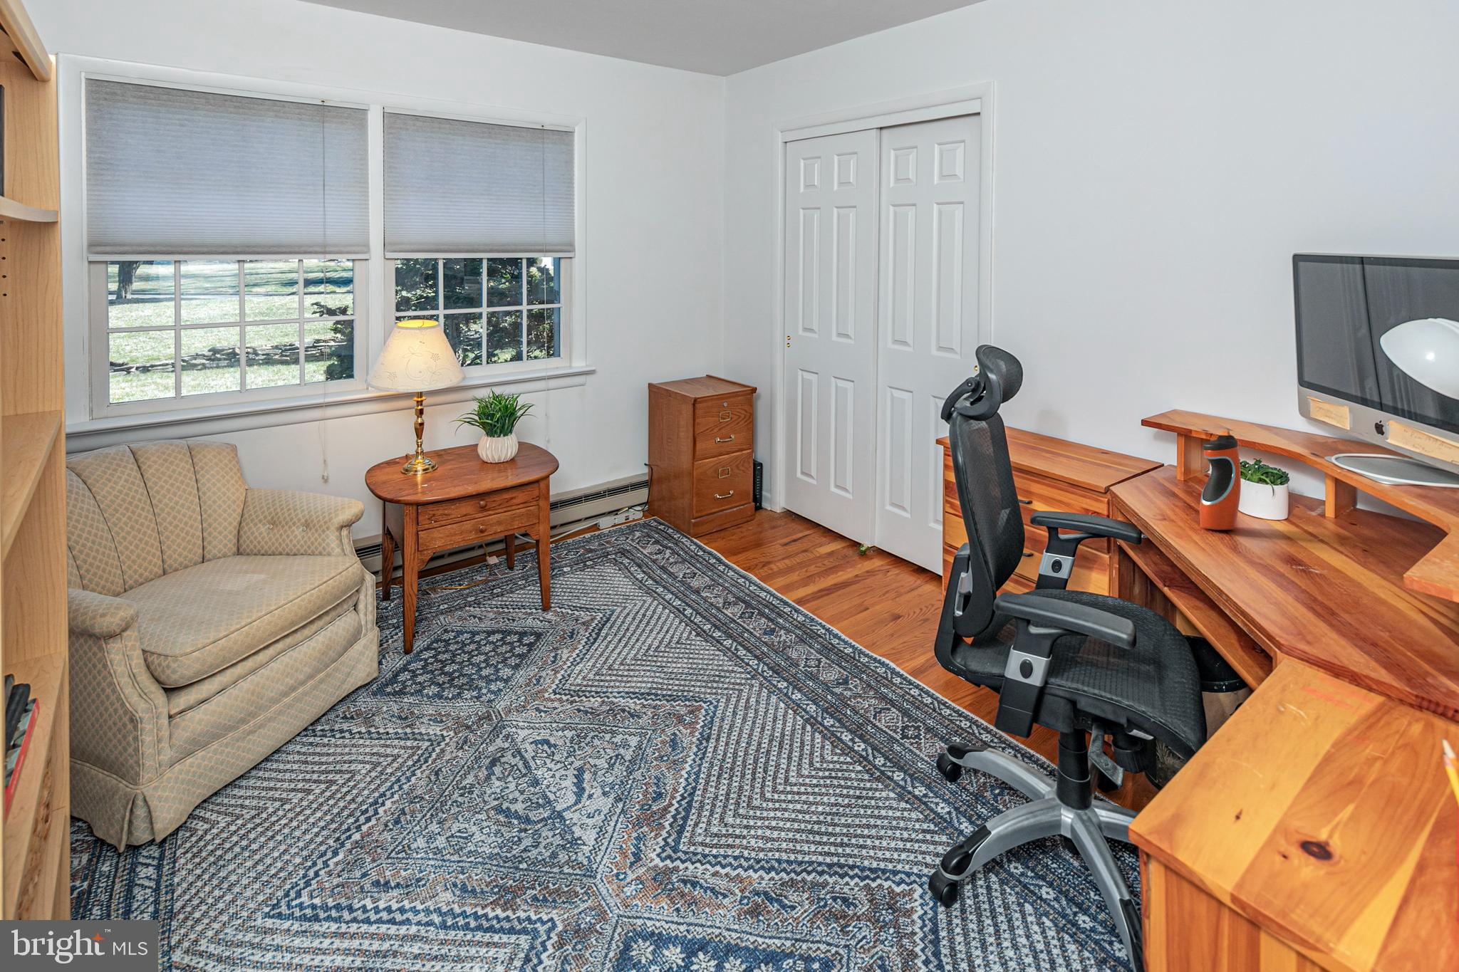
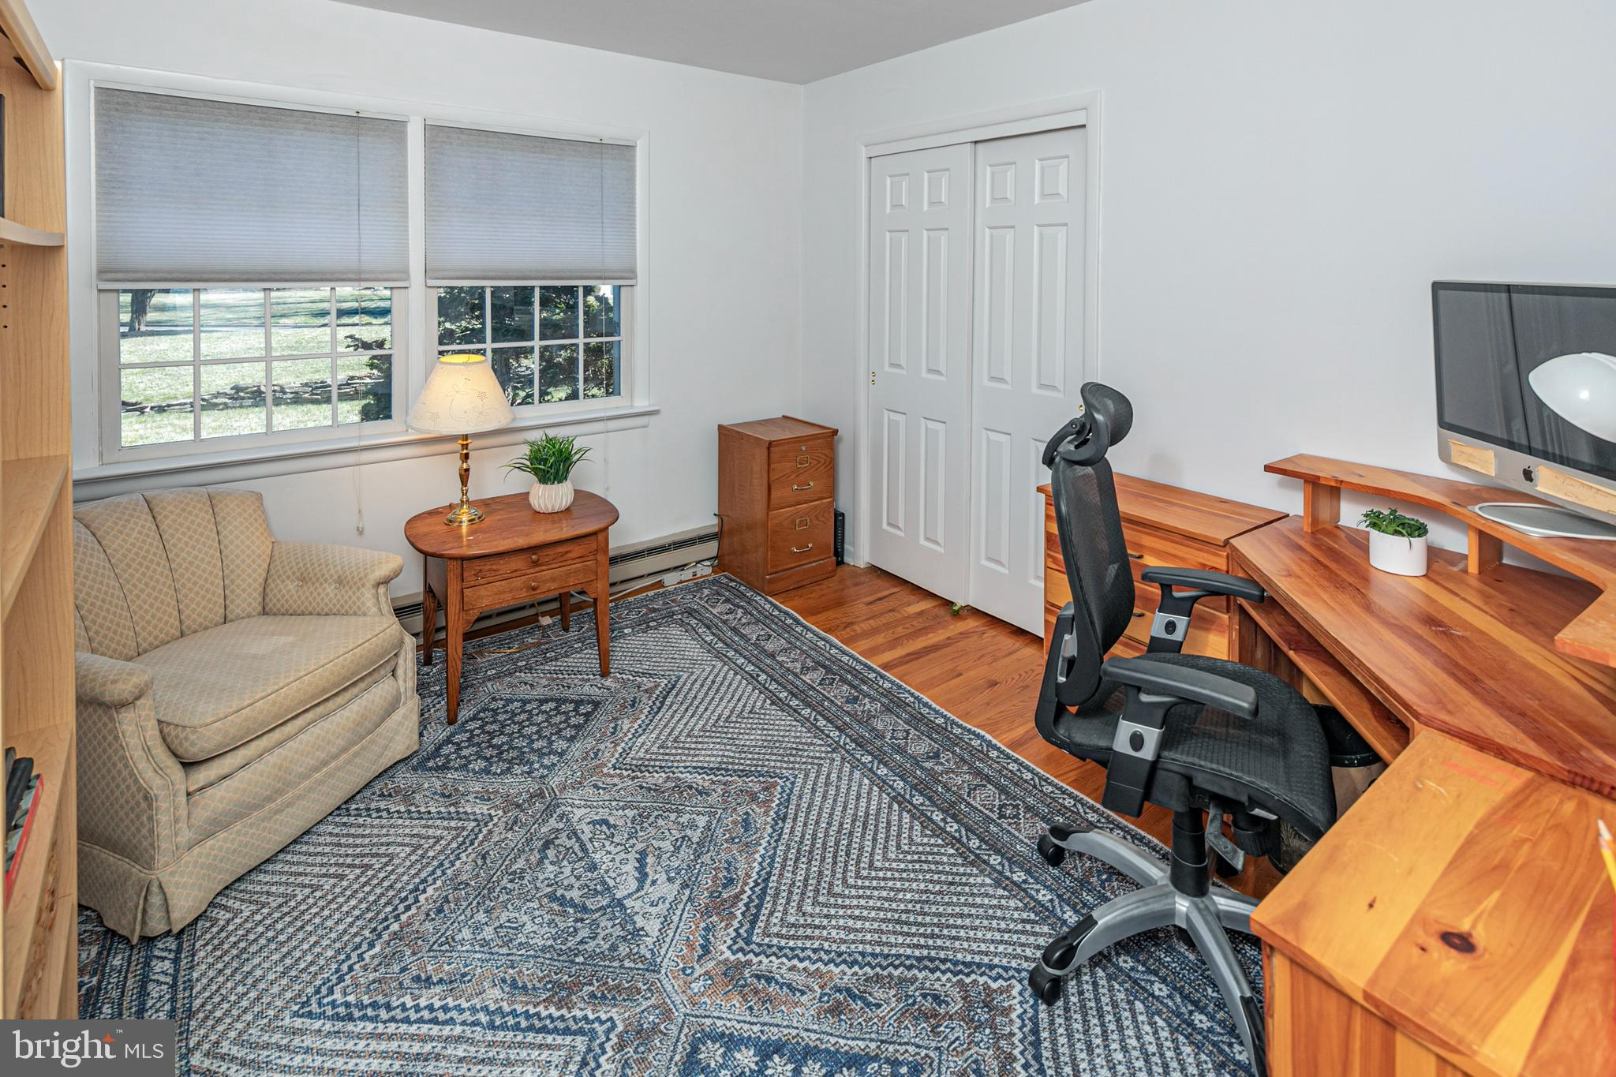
- water bottle [1199,430,1242,530]
